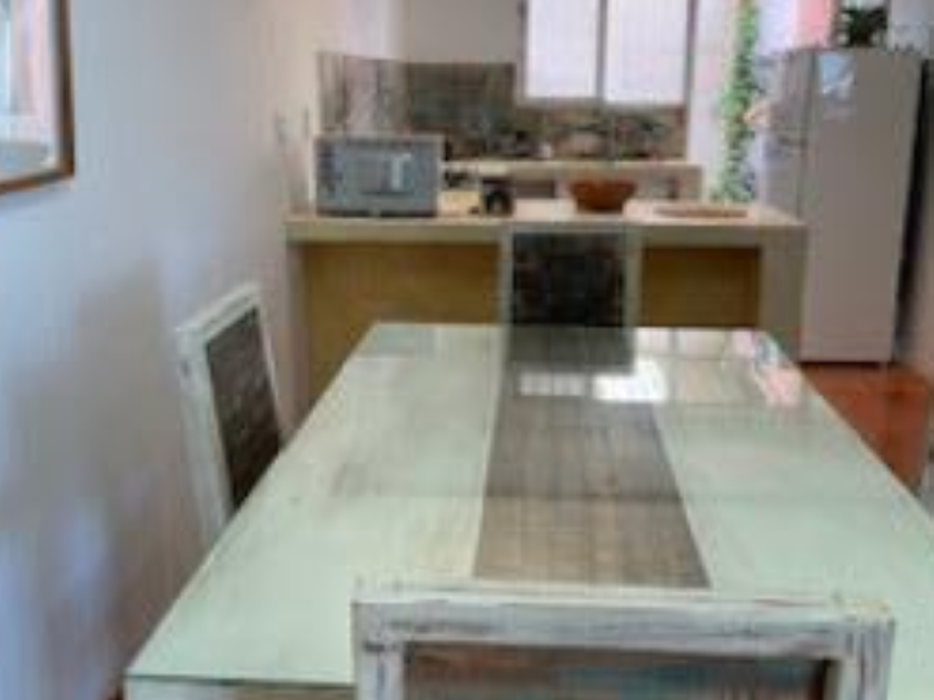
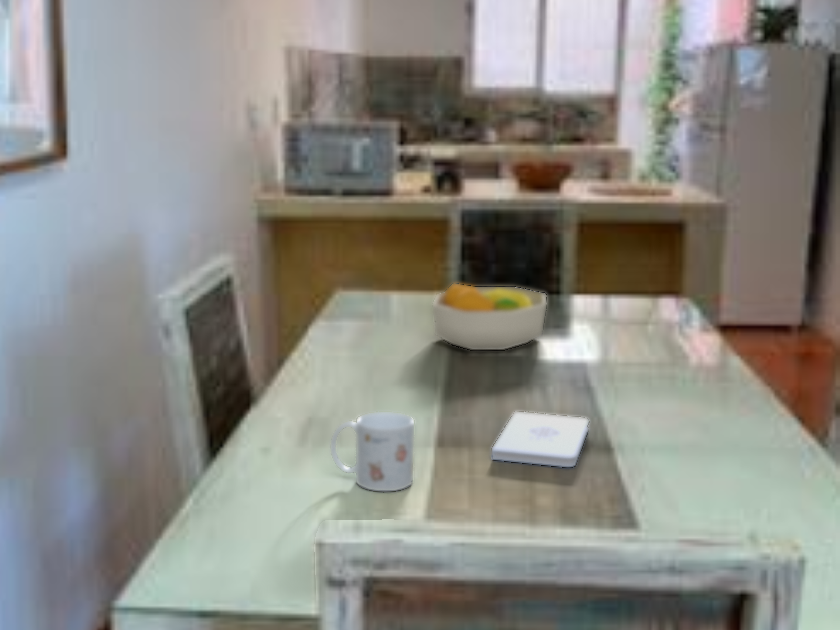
+ notepad [491,411,590,468]
+ mug [330,411,415,492]
+ fruit bowl [432,283,547,351]
